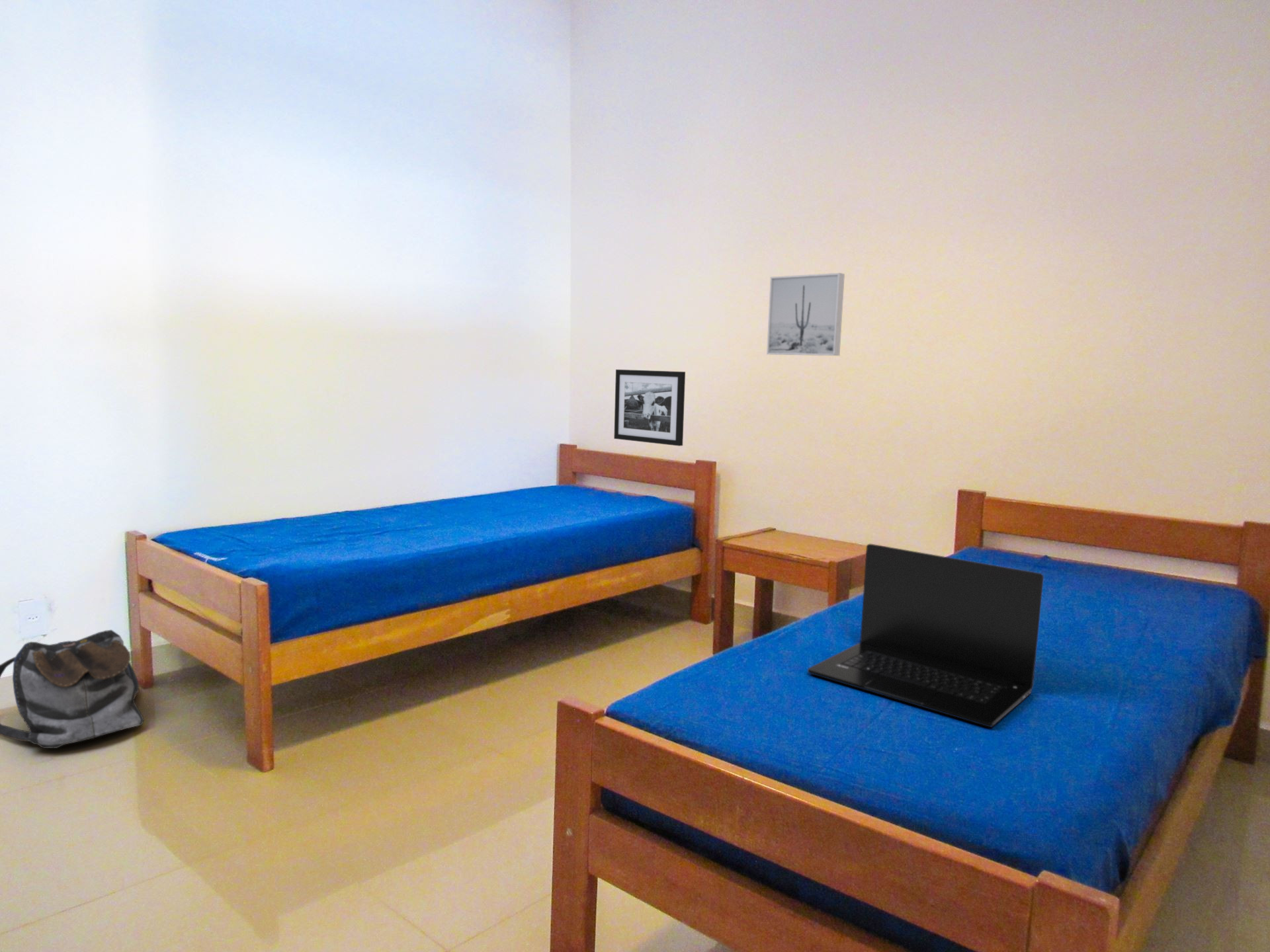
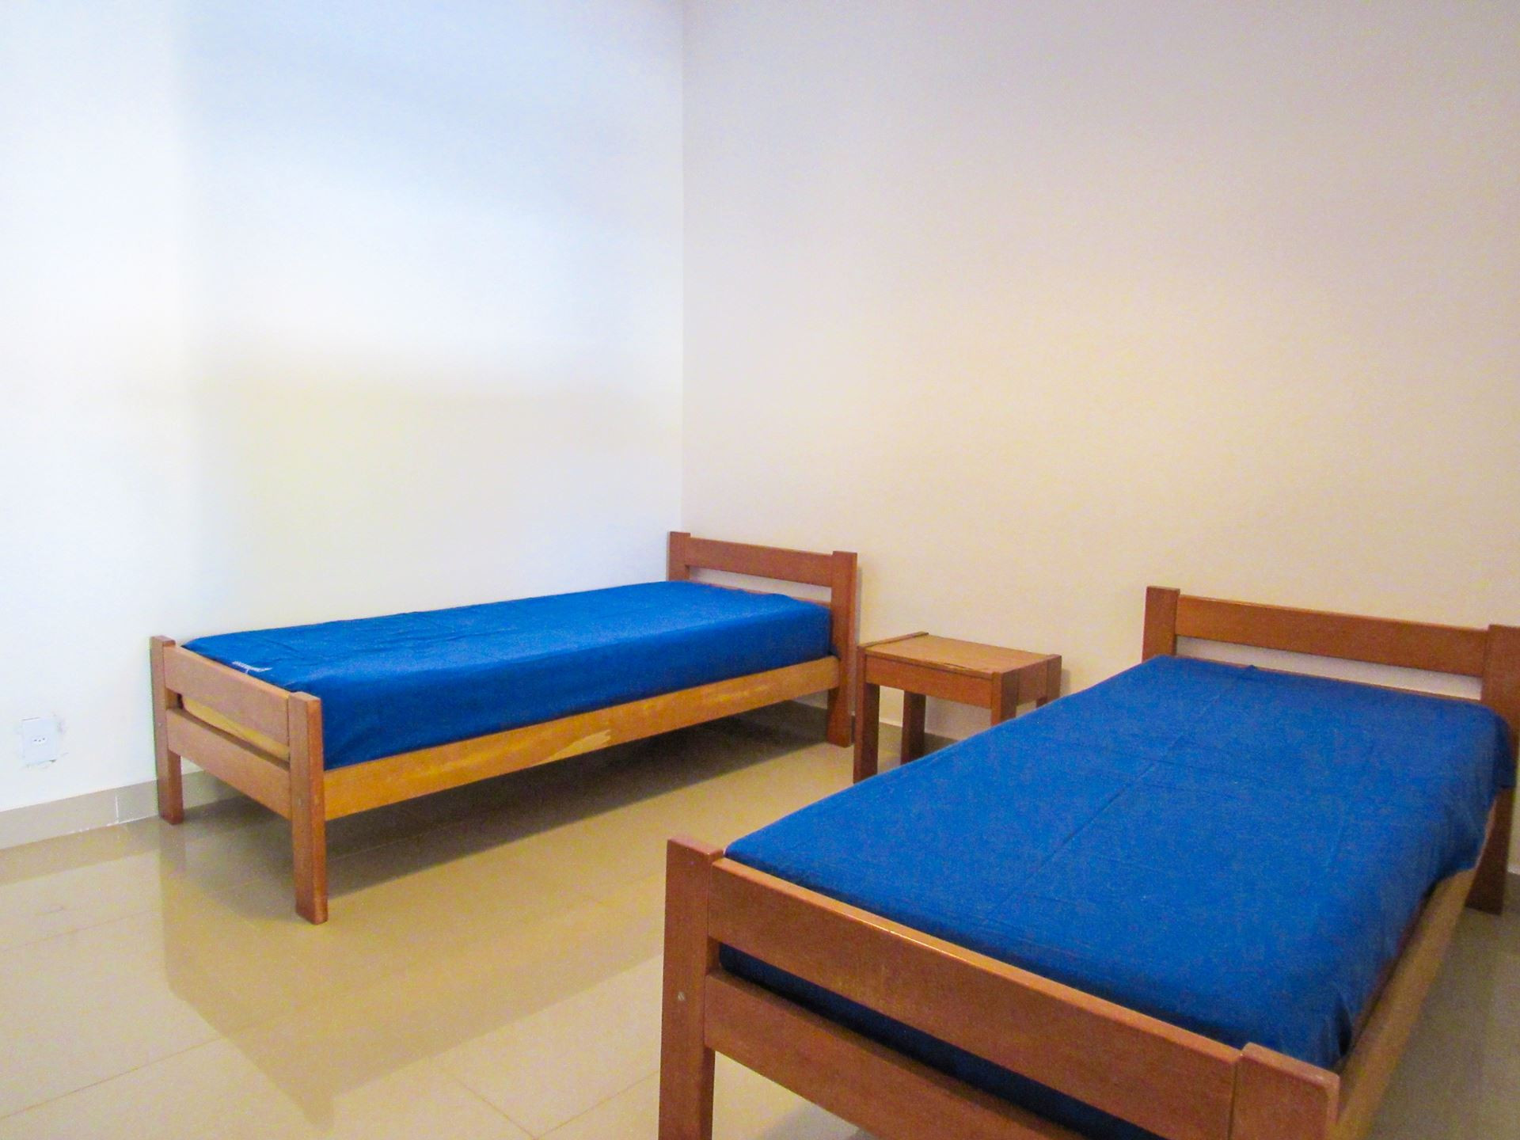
- picture frame [613,369,686,447]
- wall art [766,272,845,356]
- backpack [0,629,145,749]
- laptop [807,543,1044,728]
